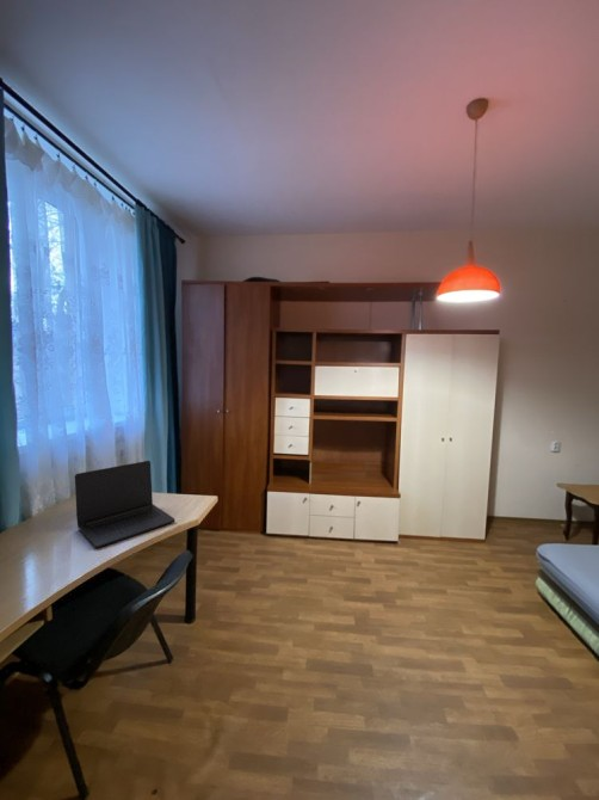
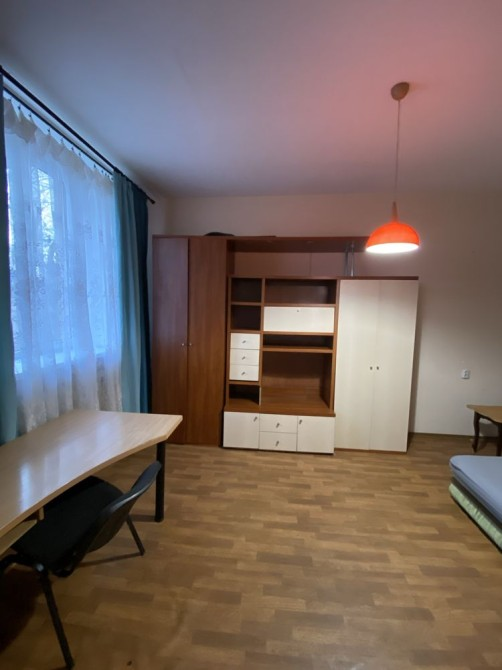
- laptop [74,460,175,549]
